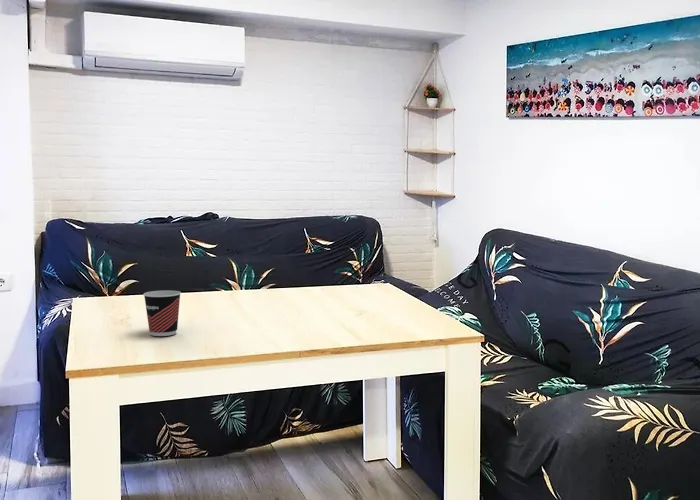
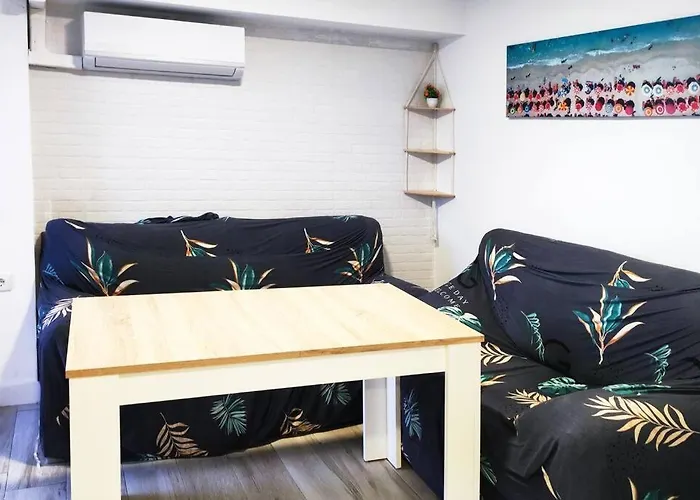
- cup [142,289,182,337]
